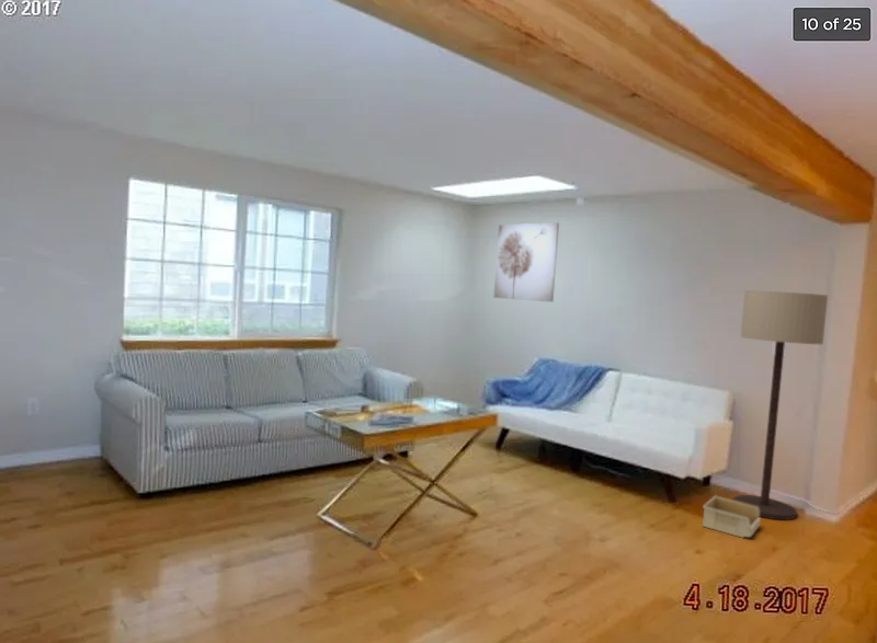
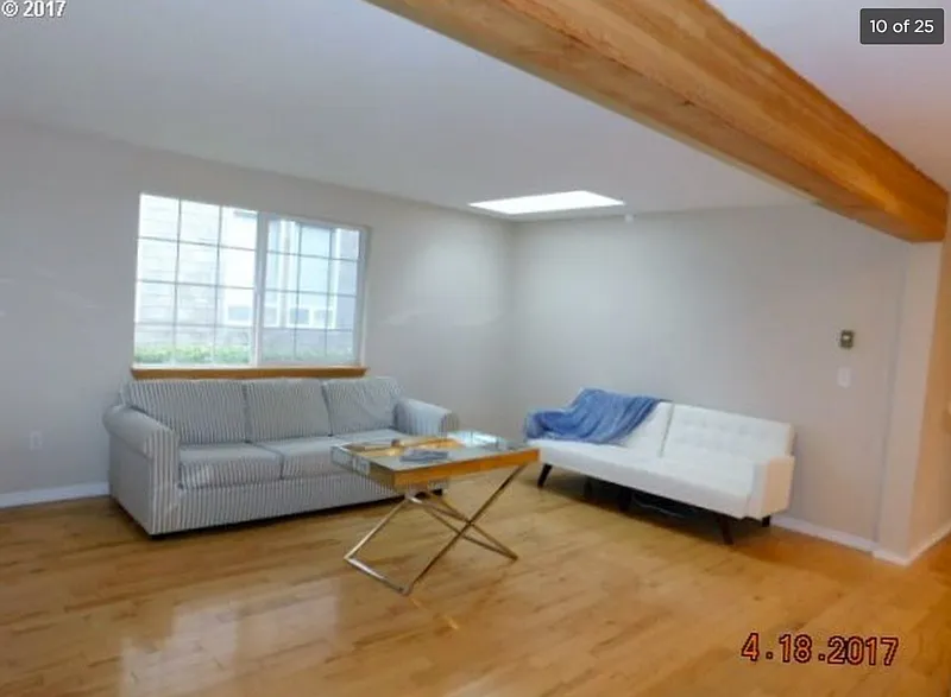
- wall art [492,221,560,303]
- storage bin [702,494,762,539]
- floor lamp [732,290,829,521]
